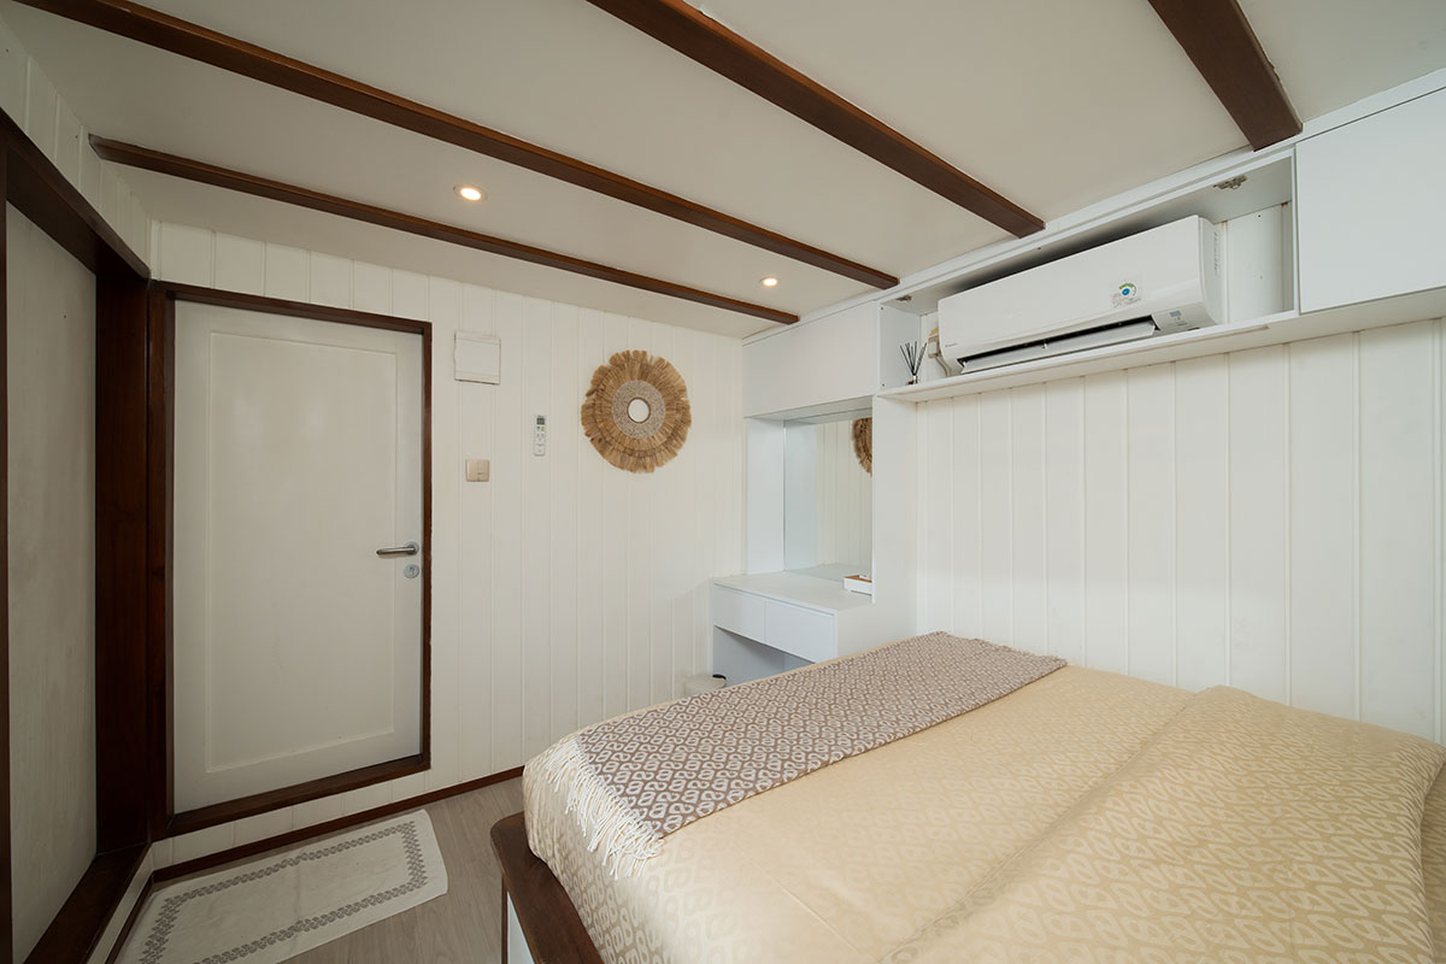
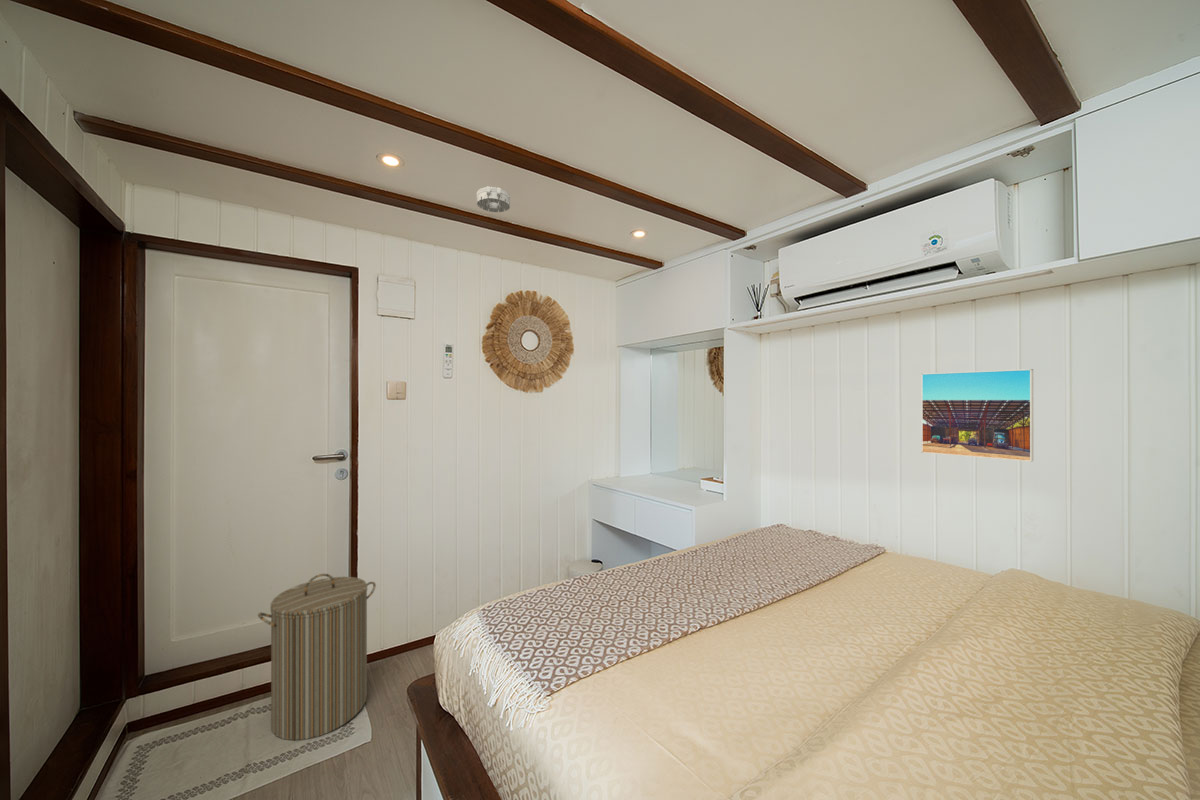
+ smoke detector [476,186,511,213]
+ laundry hamper [257,573,377,741]
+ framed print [920,368,1034,463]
